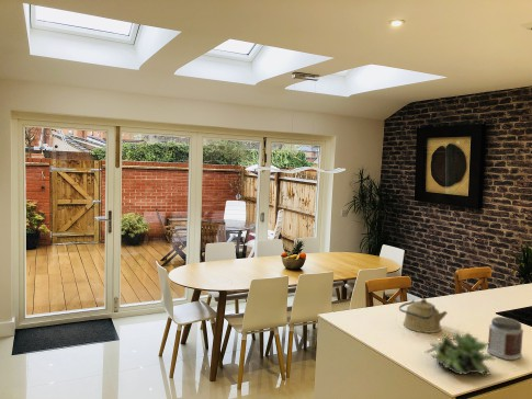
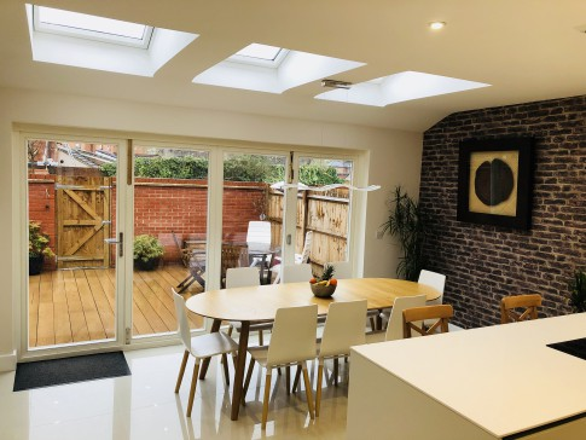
- jar [486,316,524,361]
- succulent plant [425,330,498,376]
- kettle [398,298,449,334]
